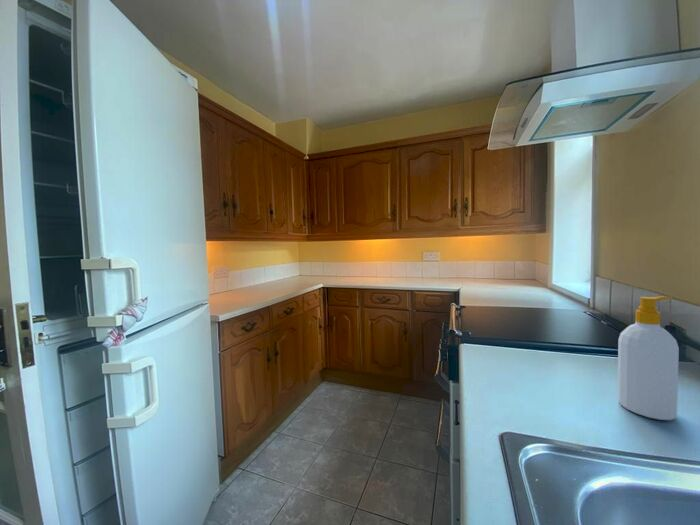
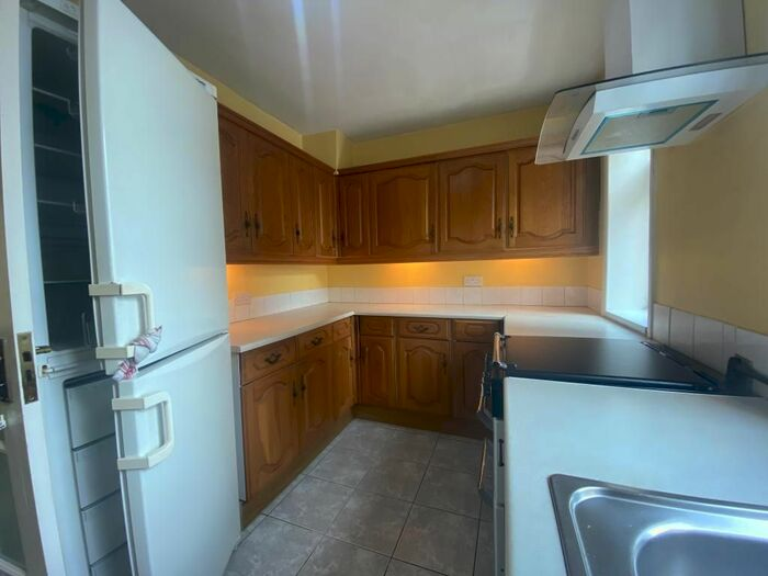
- soap bottle [616,295,680,421]
